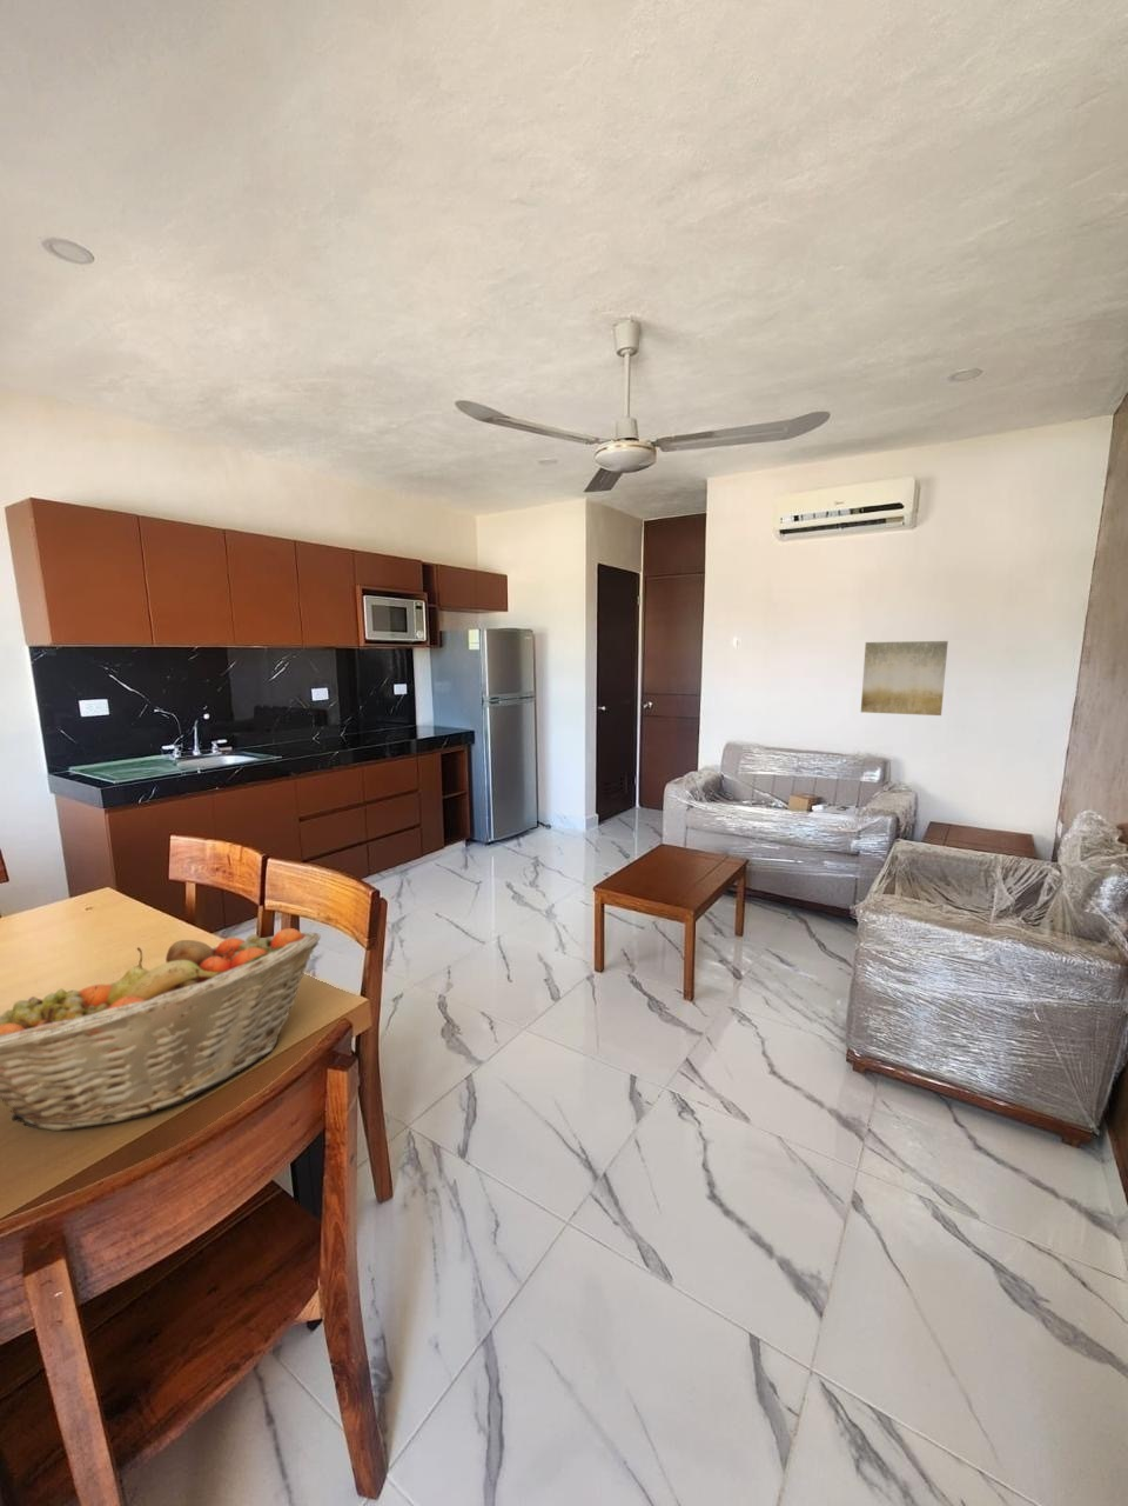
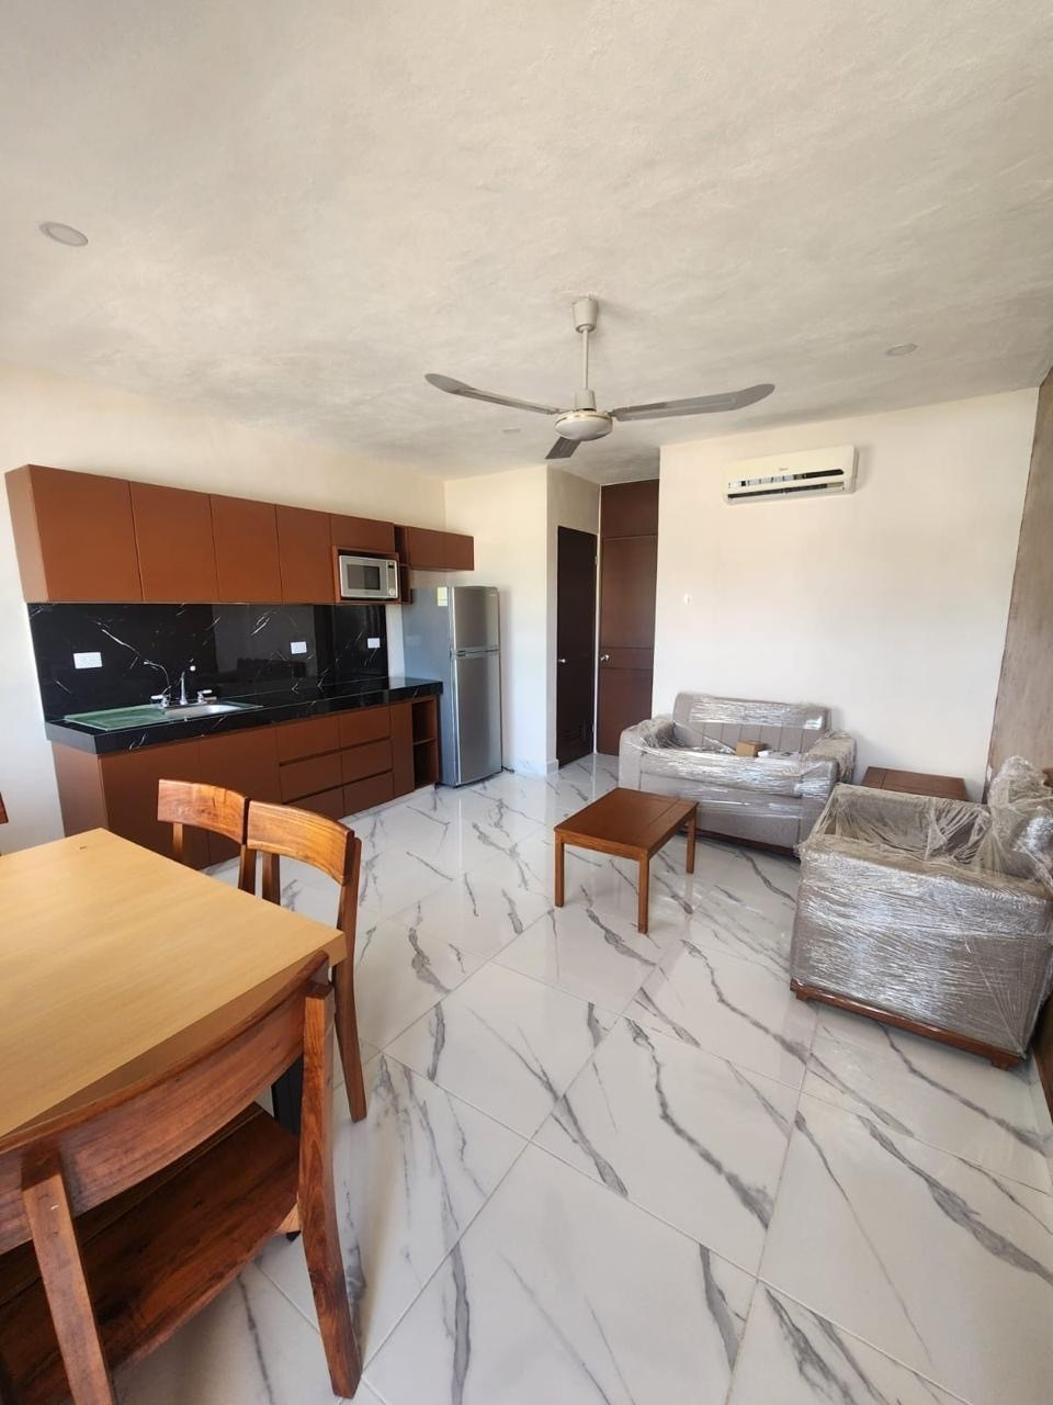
- fruit basket [0,927,322,1131]
- wall art [860,640,949,716]
